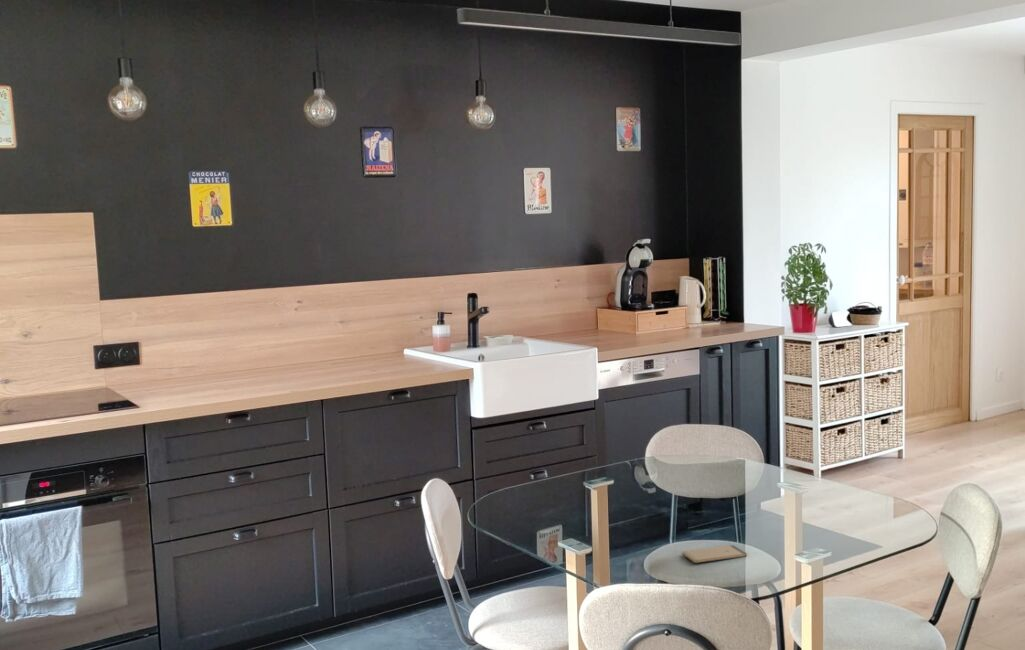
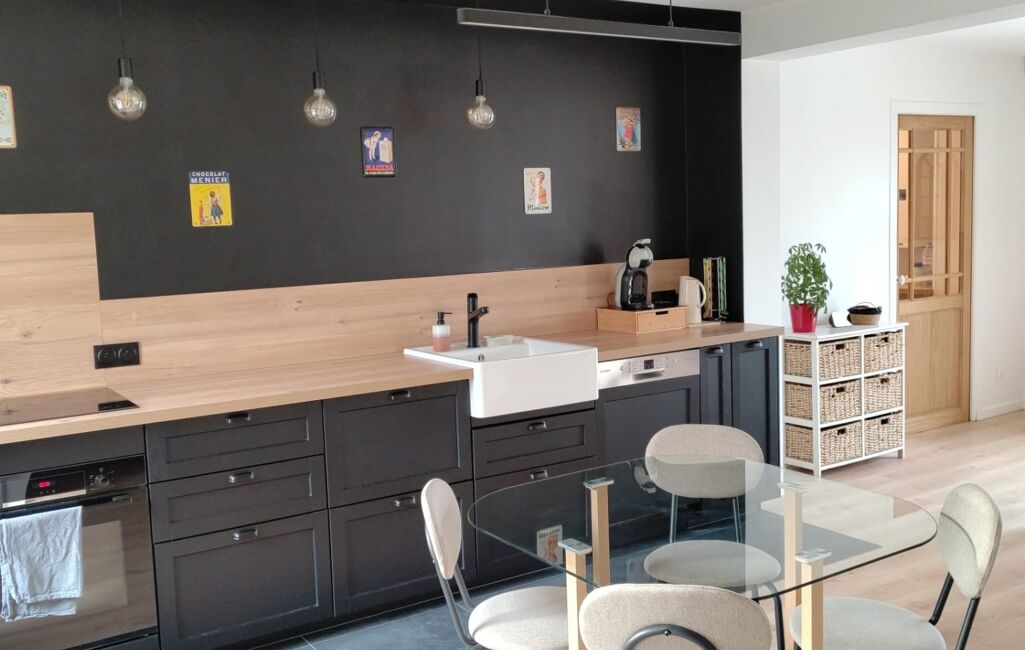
- smartphone [681,544,748,564]
